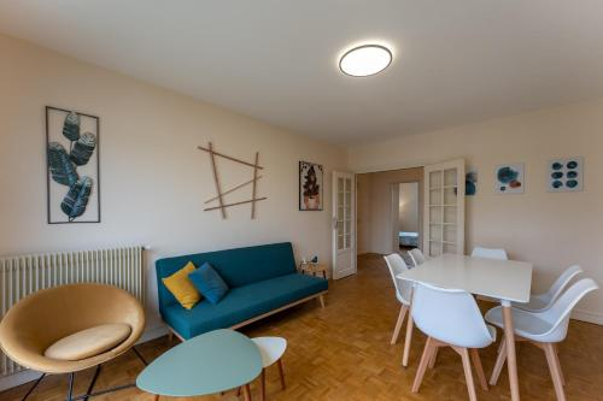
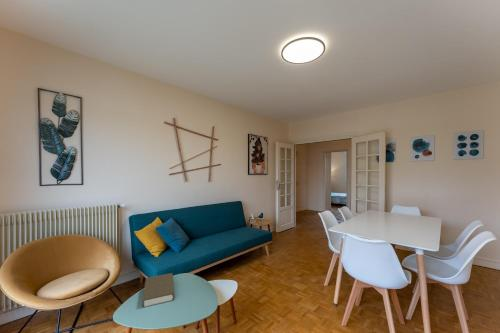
+ book [142,272,175,308]
